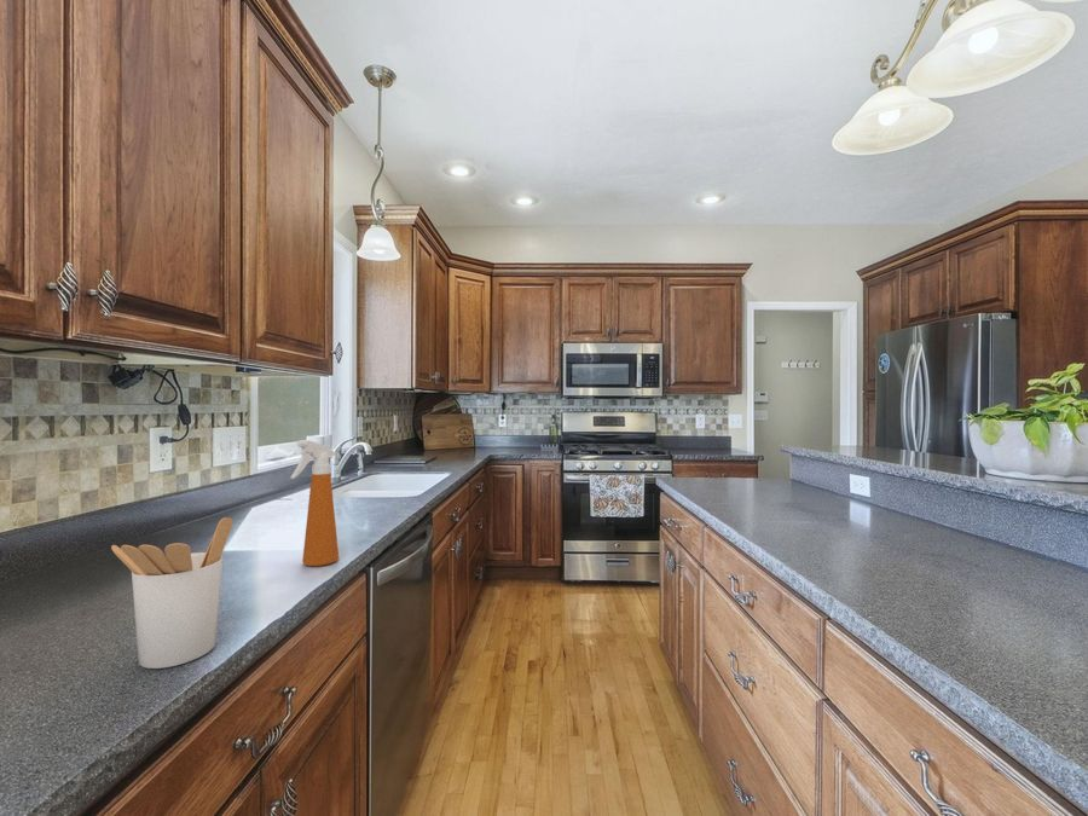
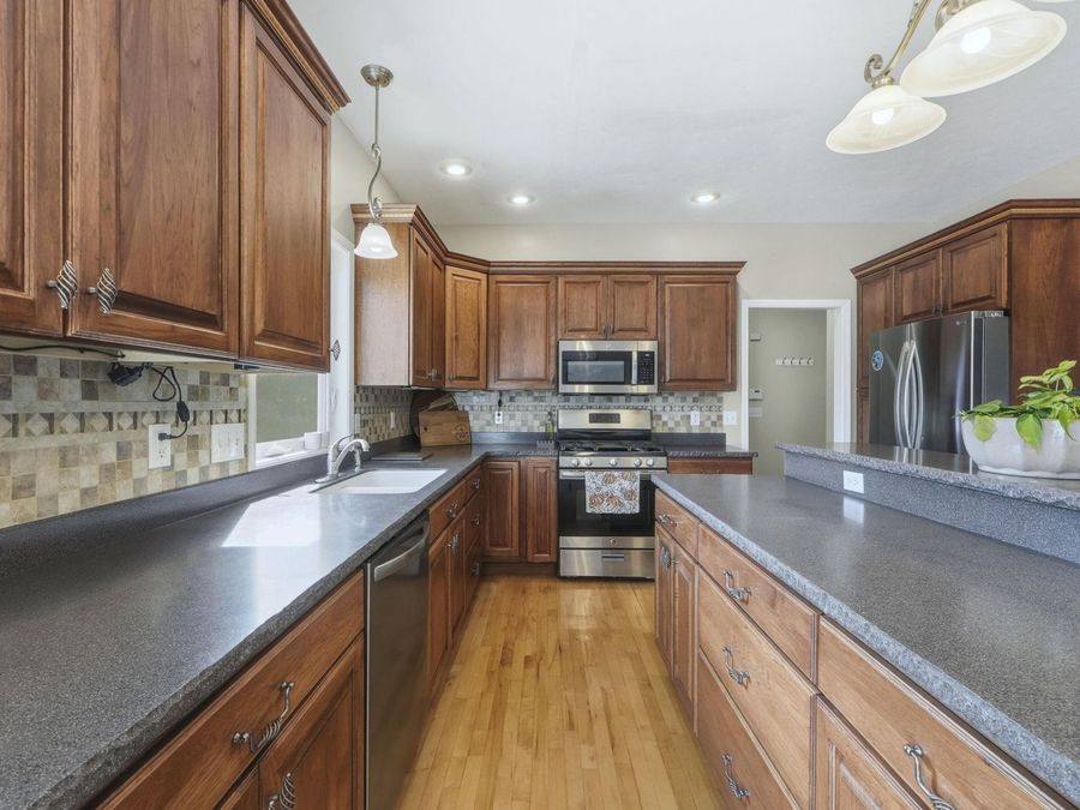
- spray bottle [289,439,340,567]
- utensil holder [110,516,233,670]
